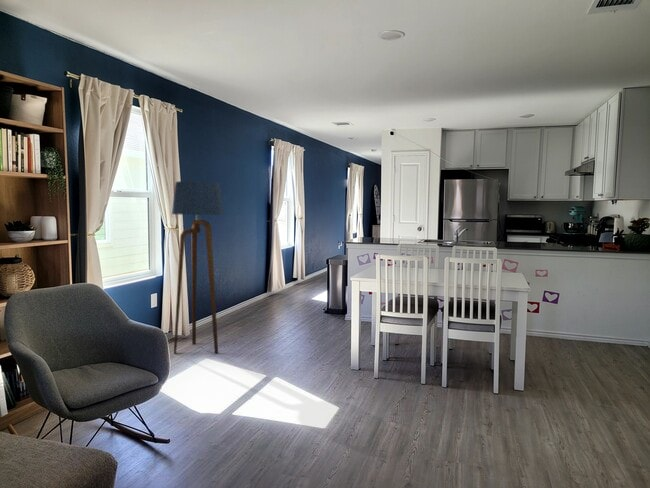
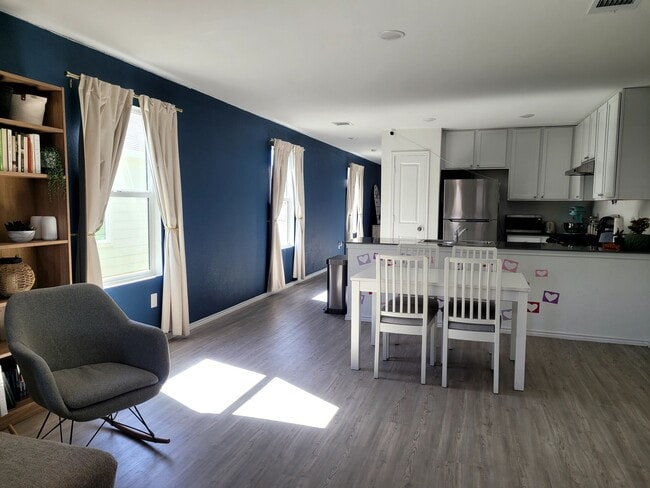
- floor lamp [171,180,225,355]
